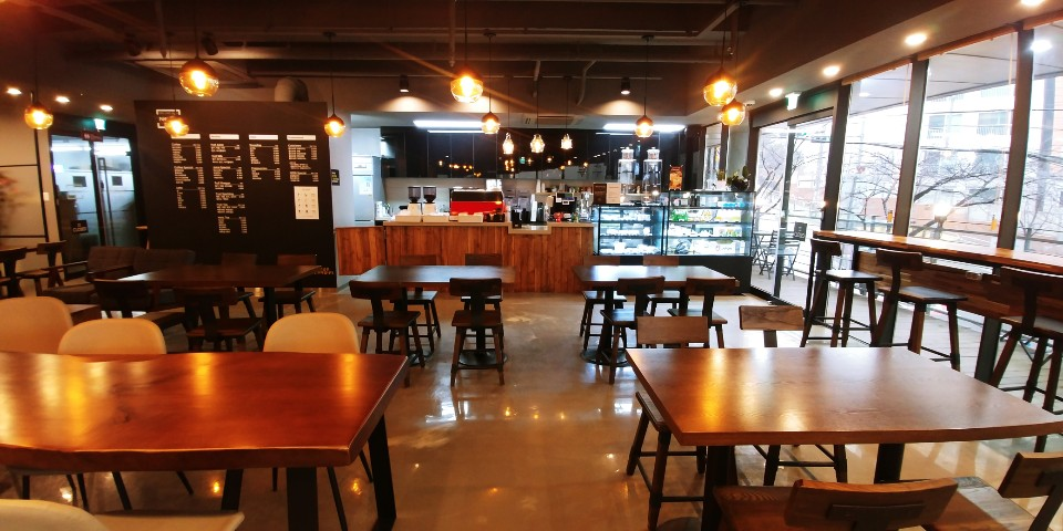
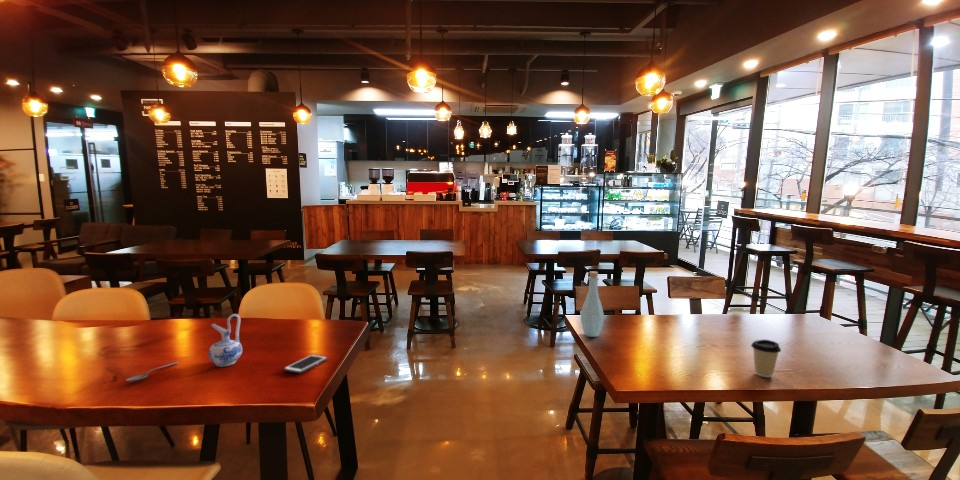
+ bottle [580,270,605,338]
+ coffee cup [750,339,782,378]
+ cell phone [283,353,328,374]
+ spoon [125,361,180,382]
+ ceramic pitcher [208,313,243,368]
